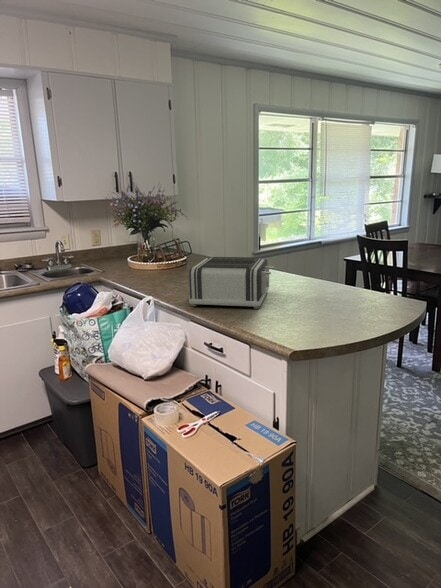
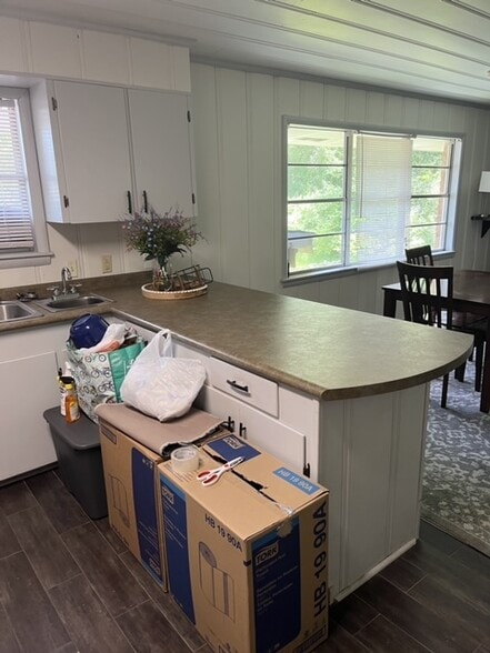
- toaster [188,256,275,310]
